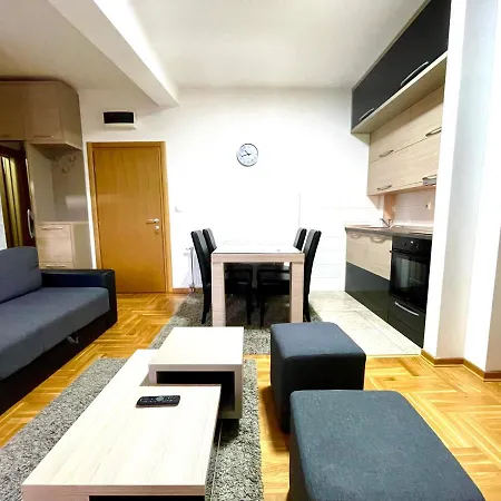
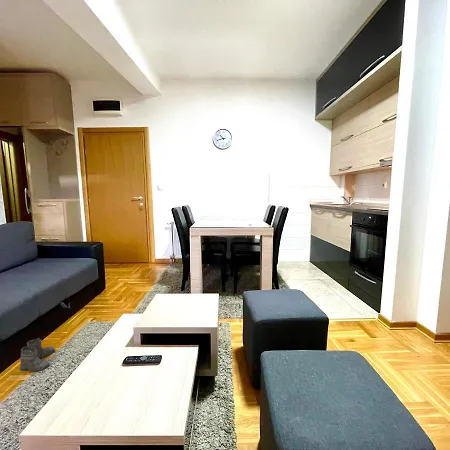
+ boots [19,337,56,377]
